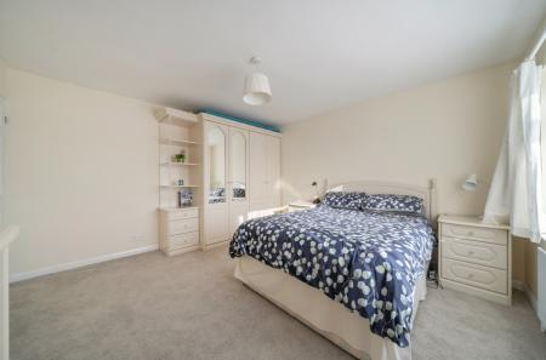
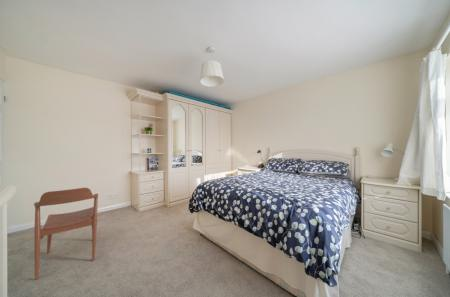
+ chair [33,187,99,281]
